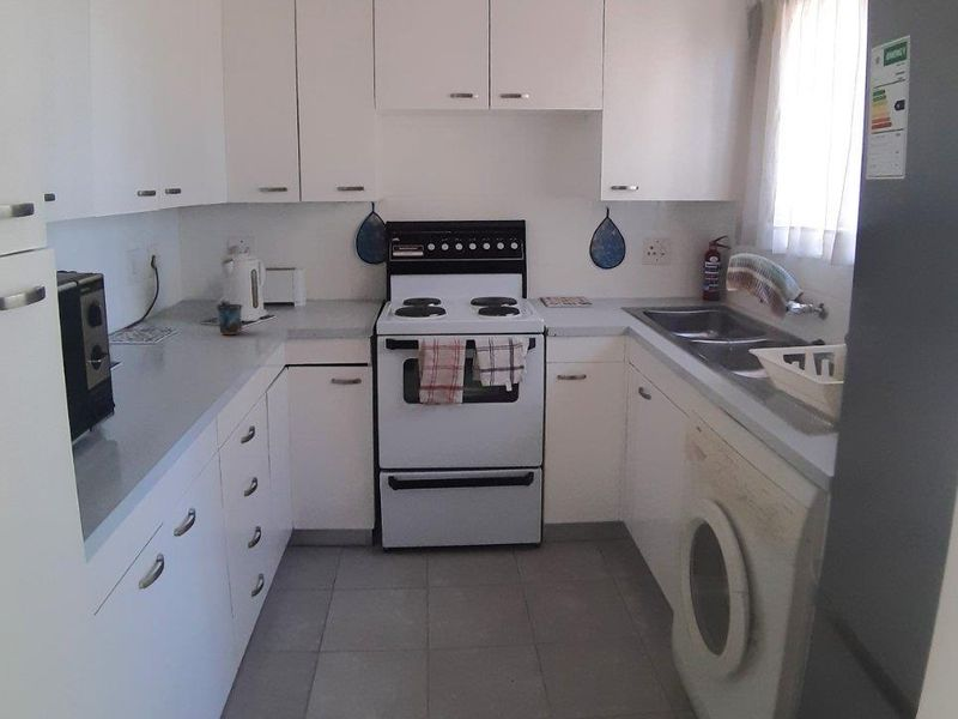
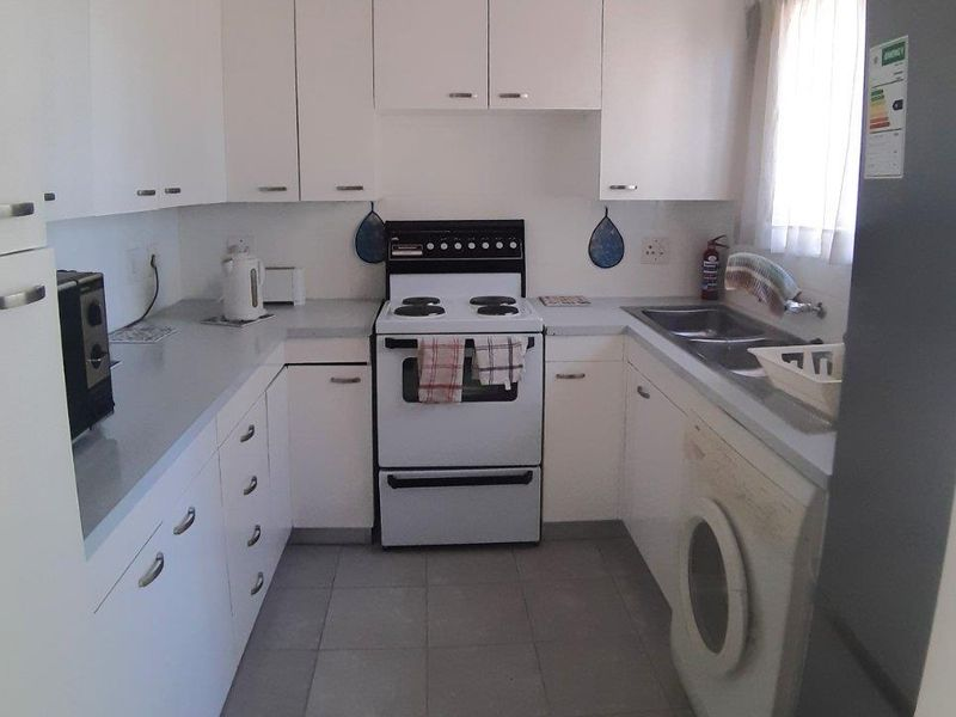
- mug [216,301,243,336]
